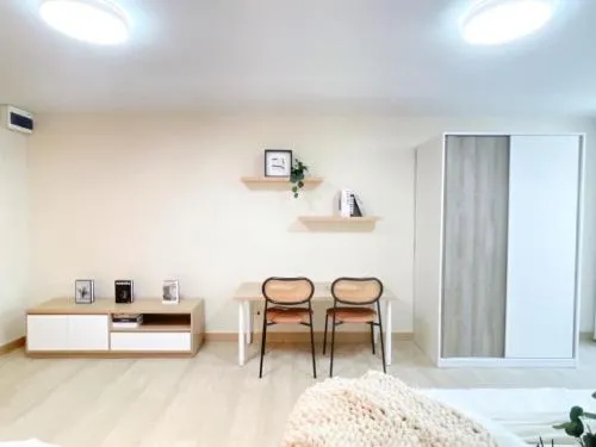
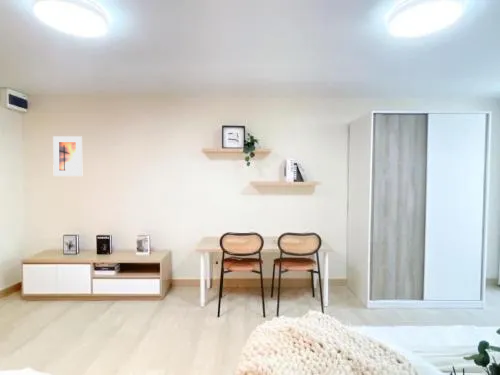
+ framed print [52,135,83,177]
